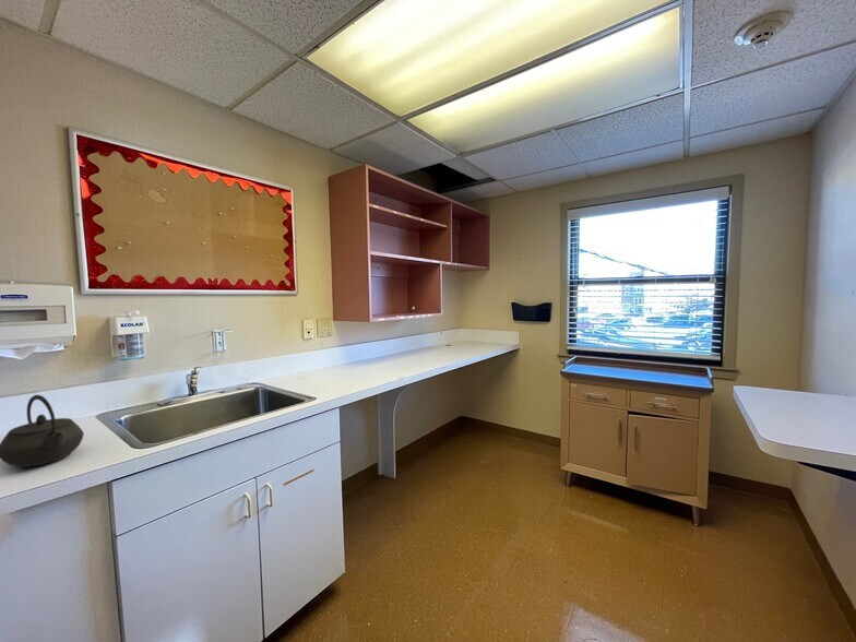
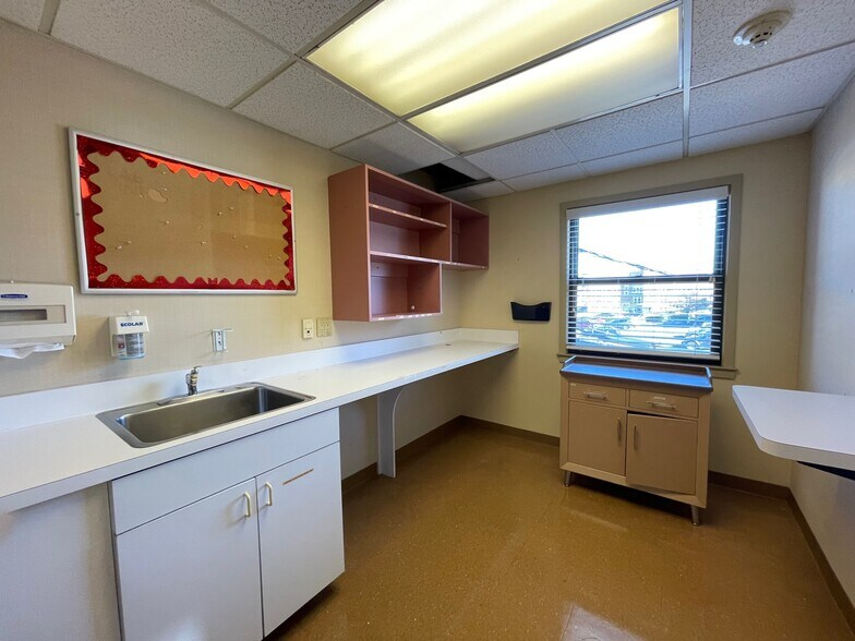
- kettle [0,394,85,468]
